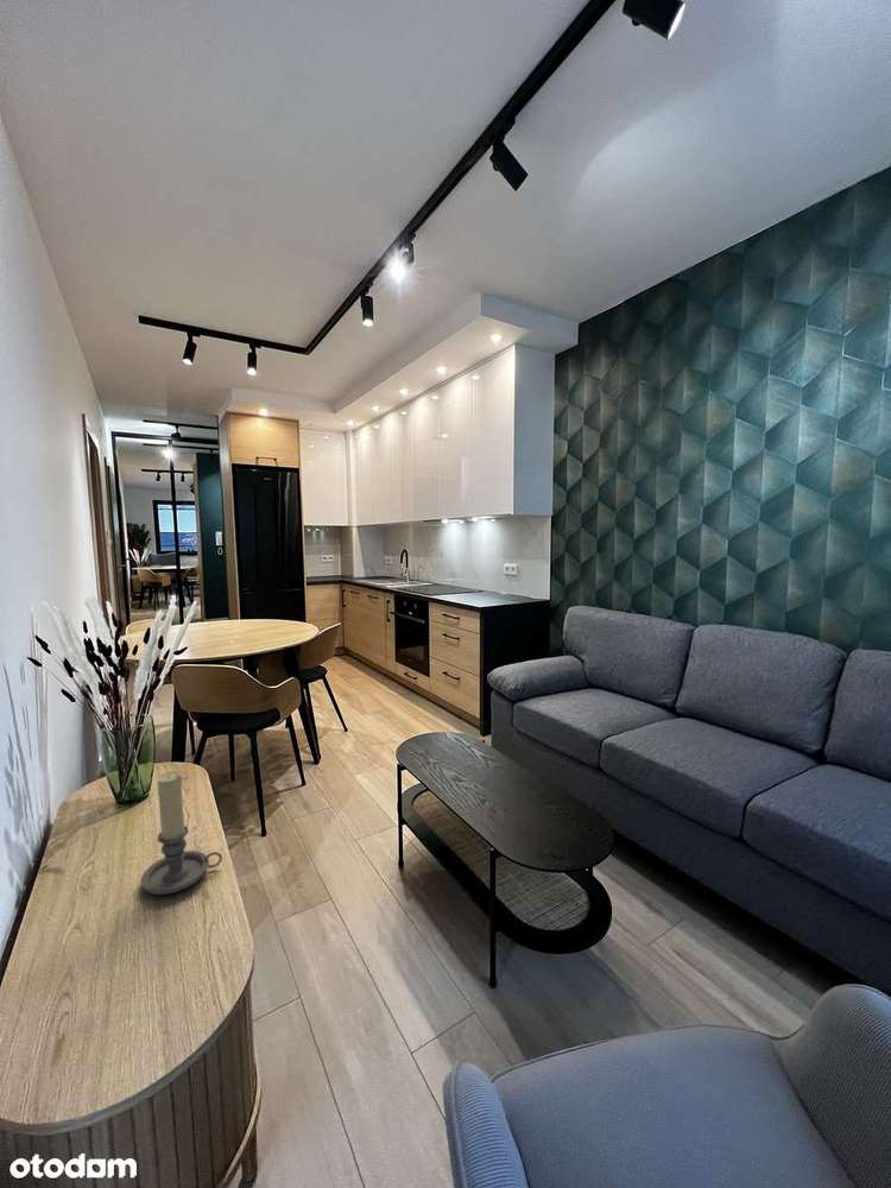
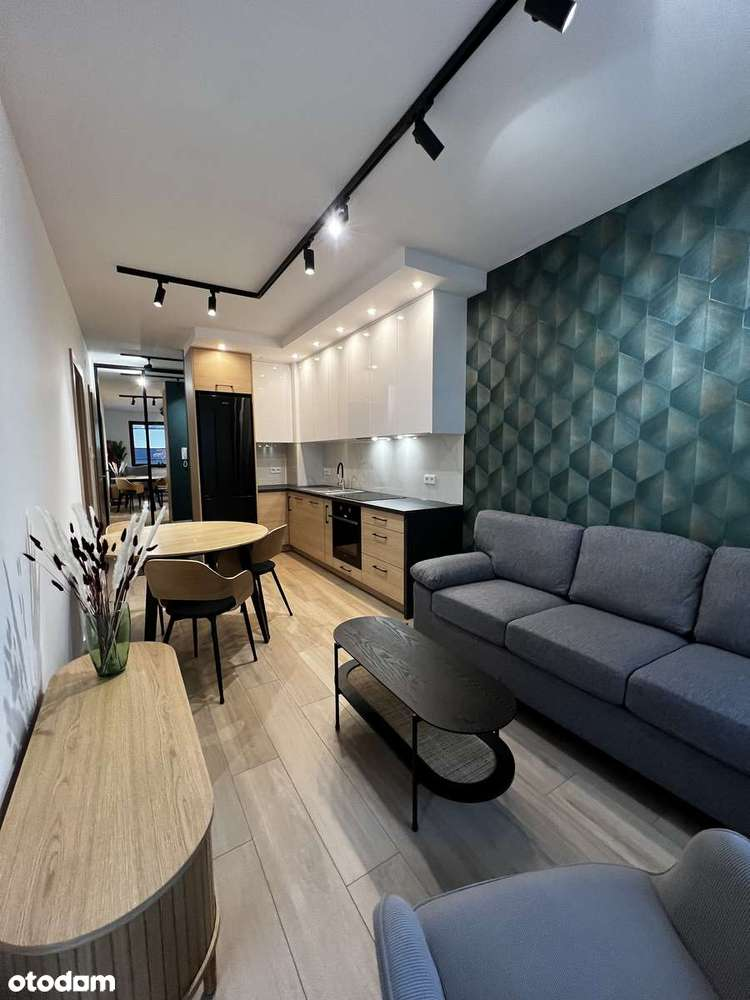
- candle holder [140,771,223,896]
